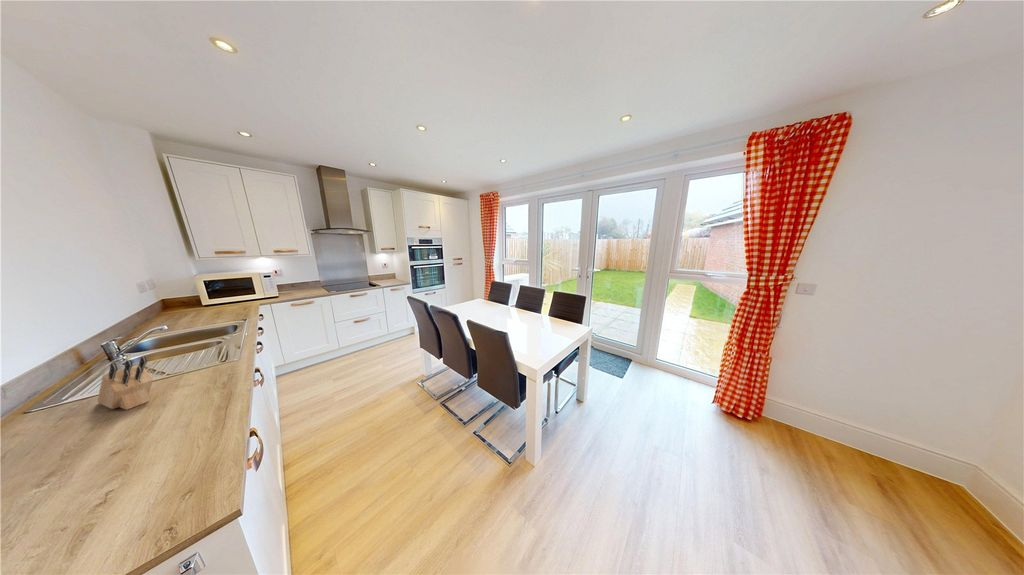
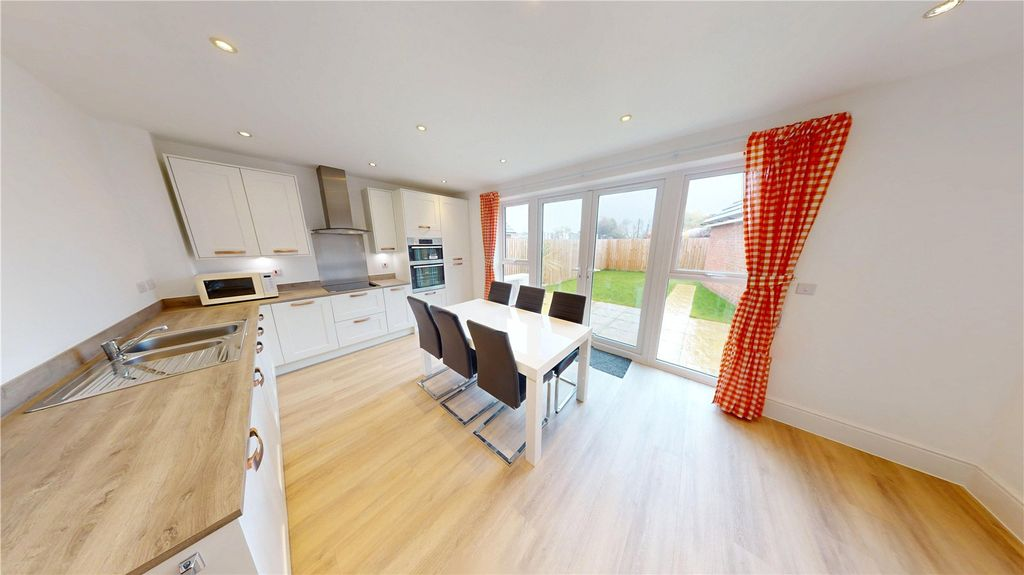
- knife block [96,356,154,411]
